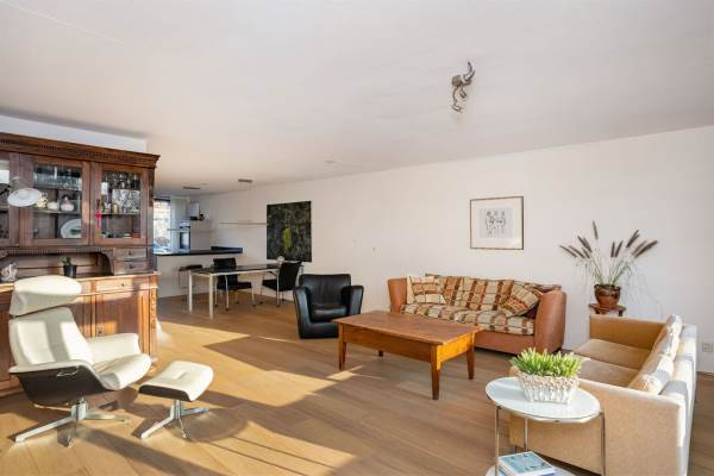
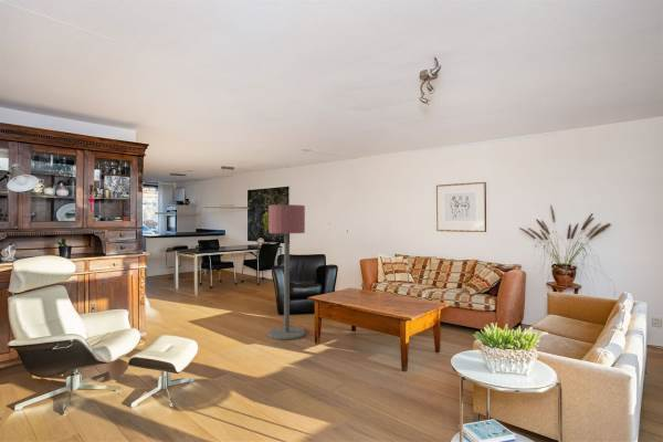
+ floor lamp [267,203,306,341]
